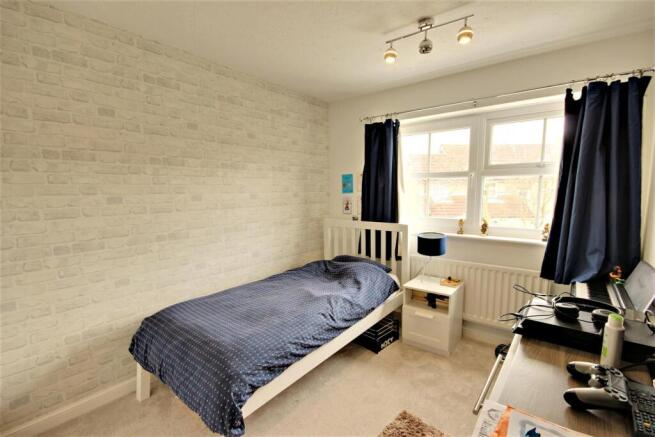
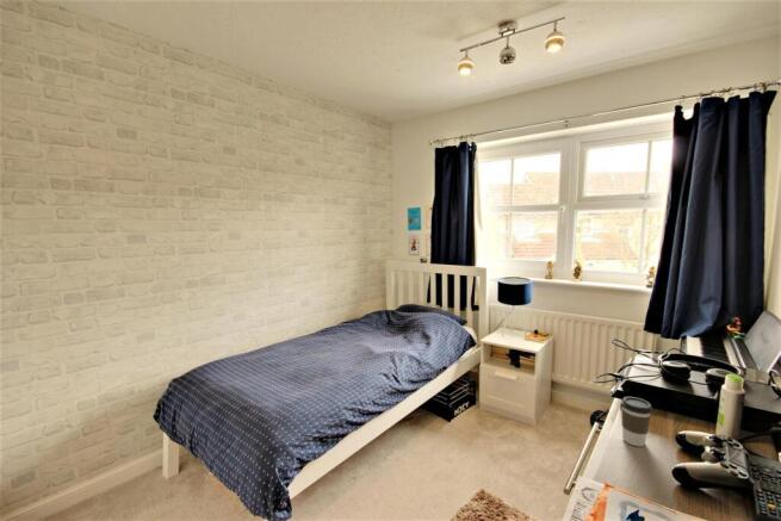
+ coffee cup [620,396,653,447]
